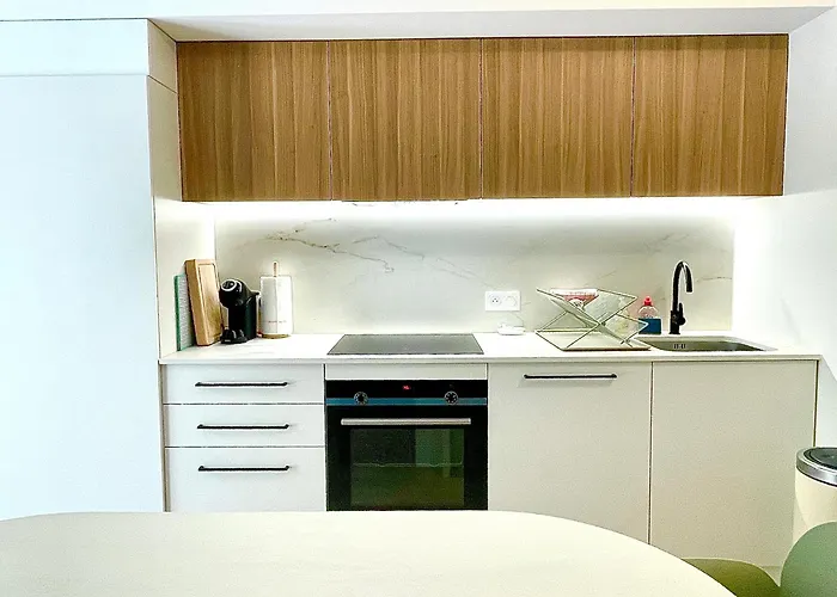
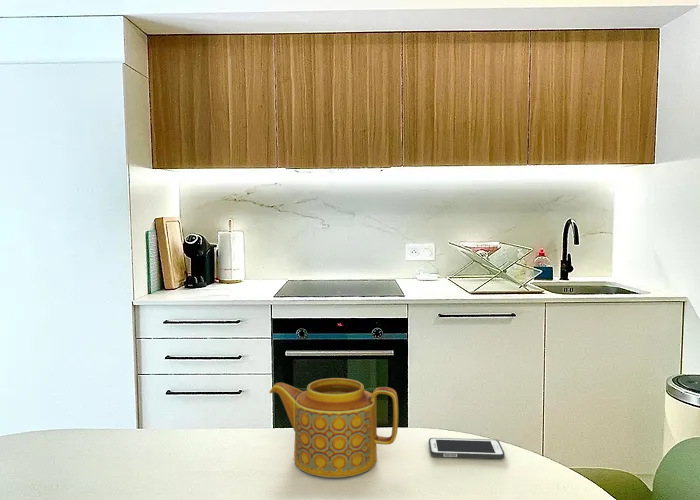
+ teapot [268,377,399,478]
+ cell phone [428,437,506,459]
